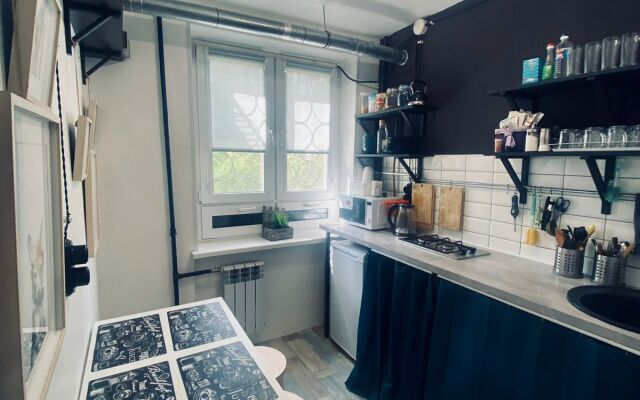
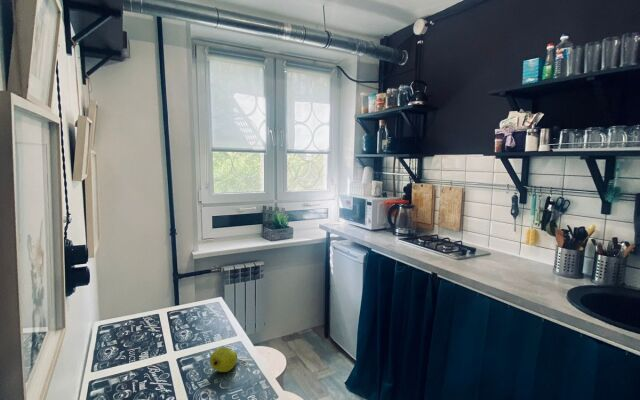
+ fruit [209,346,247,373]
